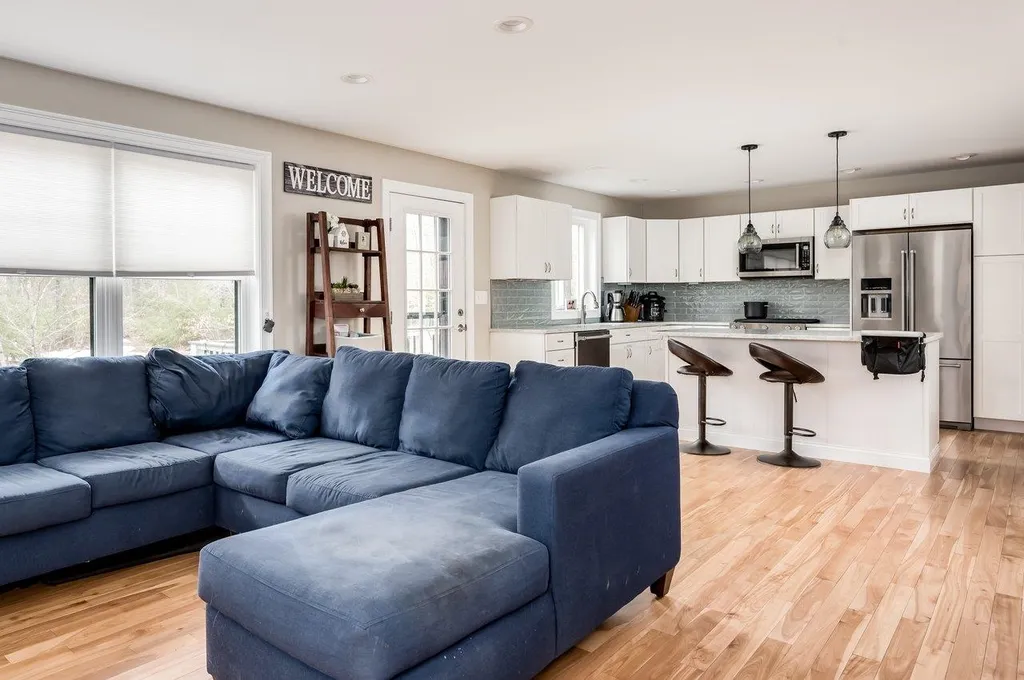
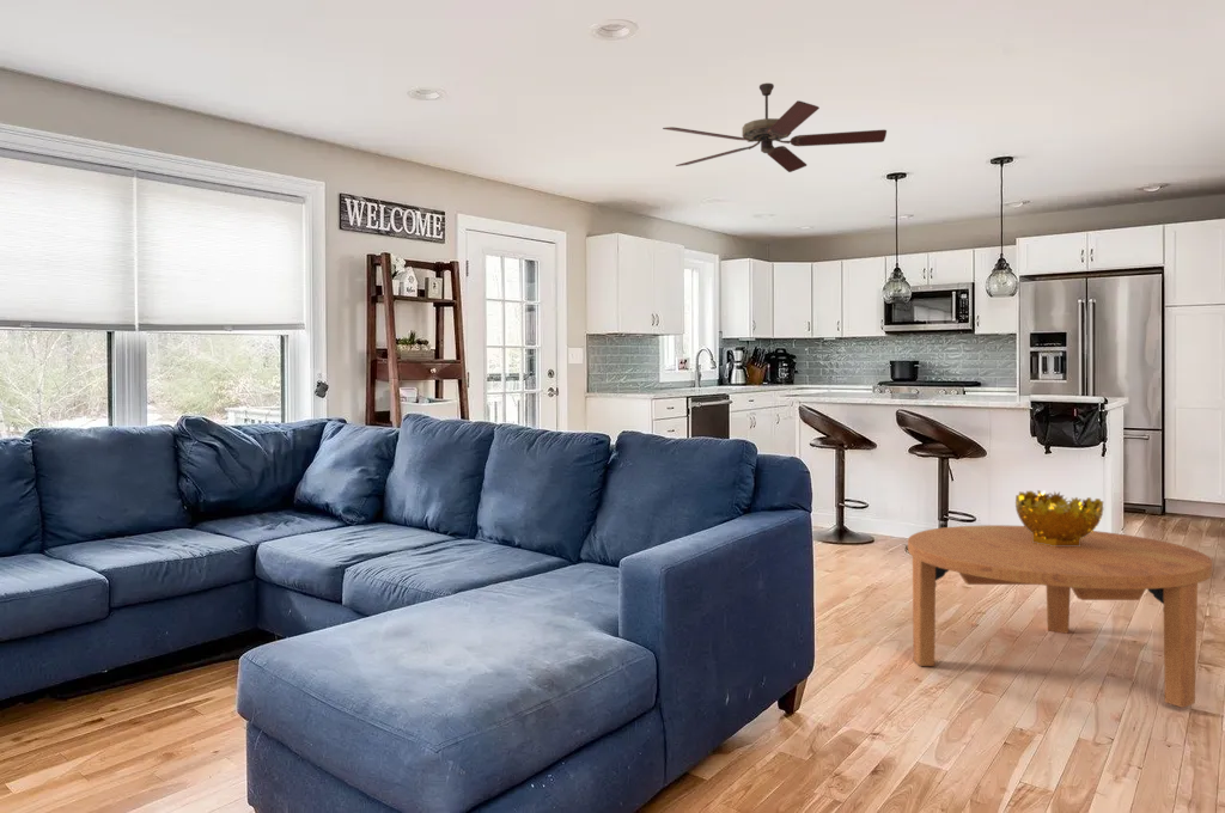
+ ceiling fan [662,82,888,173]
+ decorative bowl [1014,489,1105,546]
+ coffee table [907,524,1213,709]
